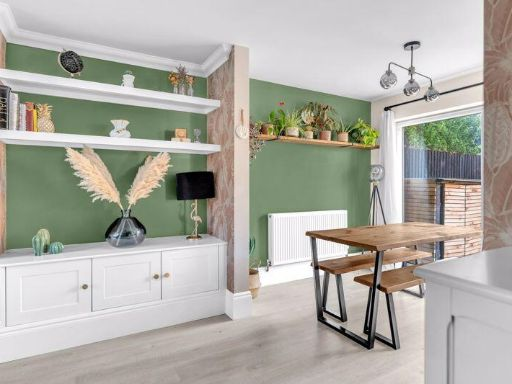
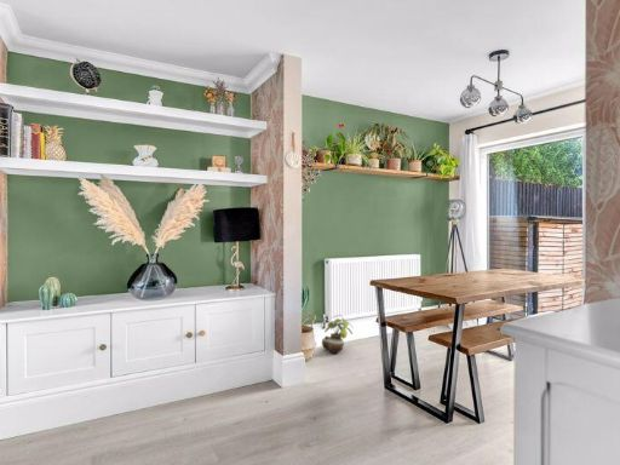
+ potted plant [321,315,354,355]
